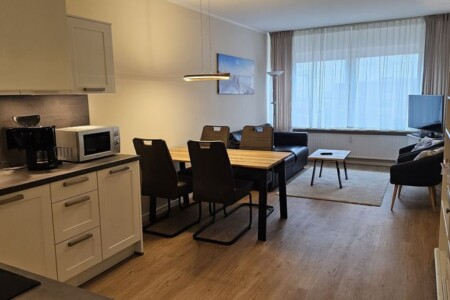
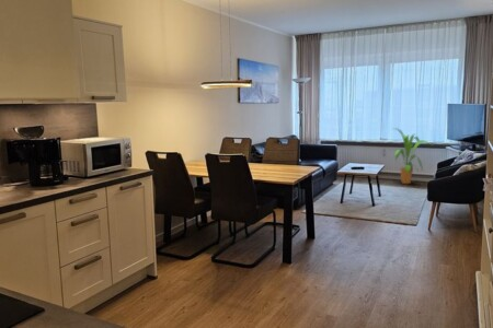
+ house plant [391,127,433,185]
